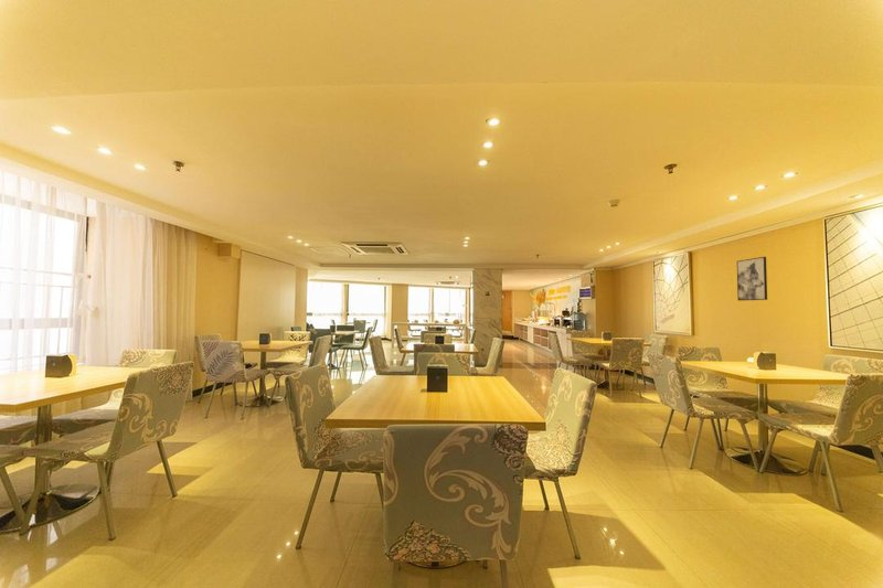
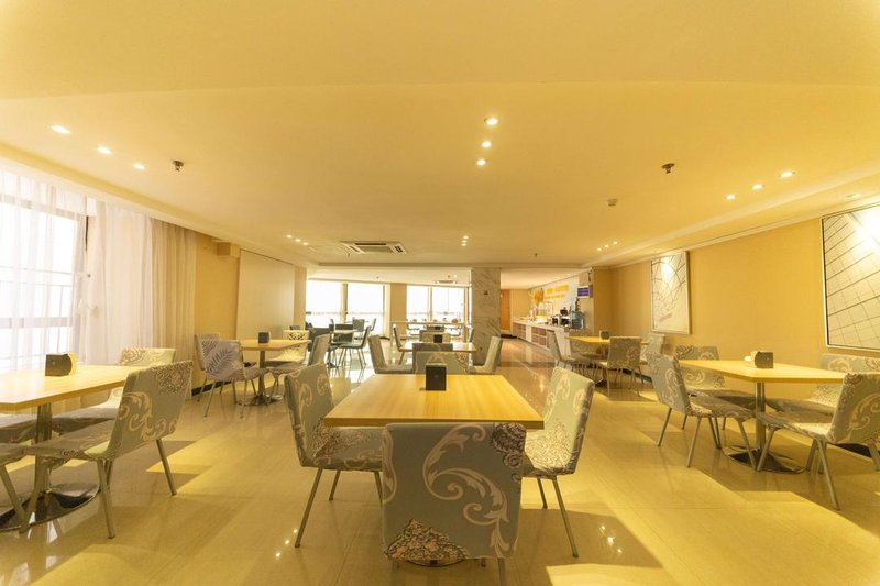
- wall art [736,256,768,301]
